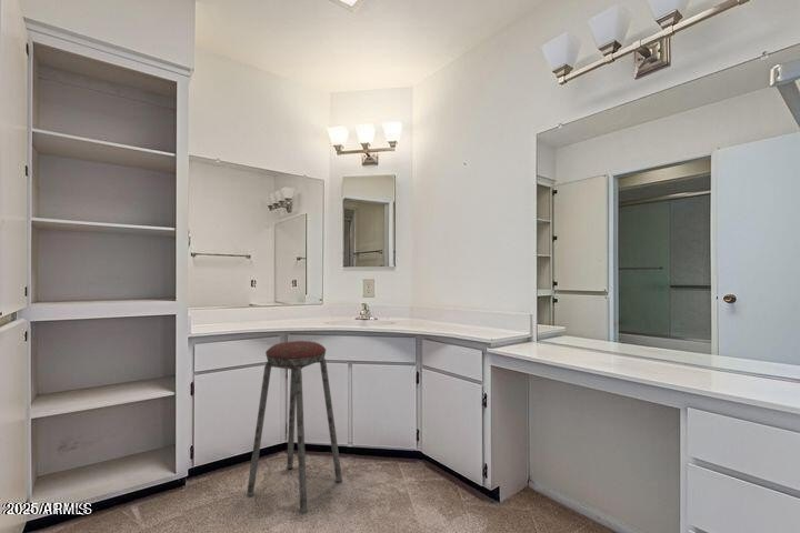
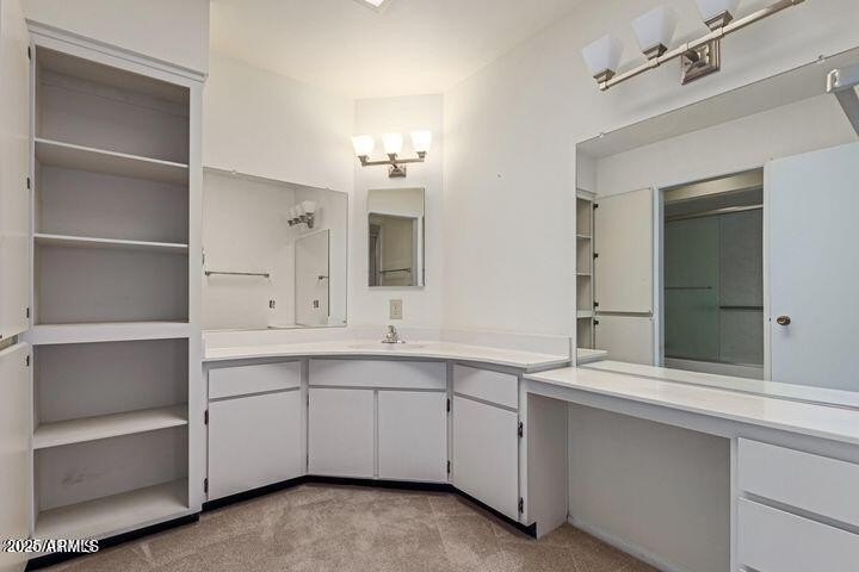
- music stool [246,340,343,515]
